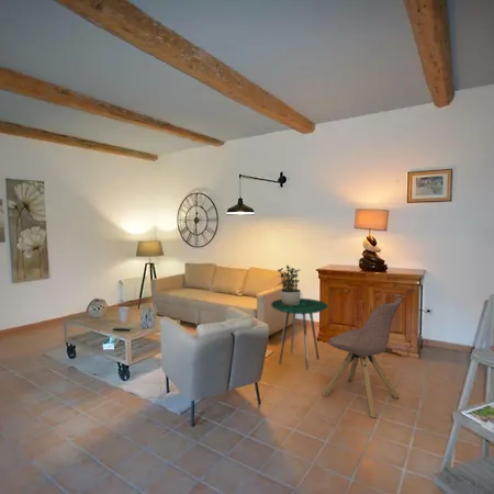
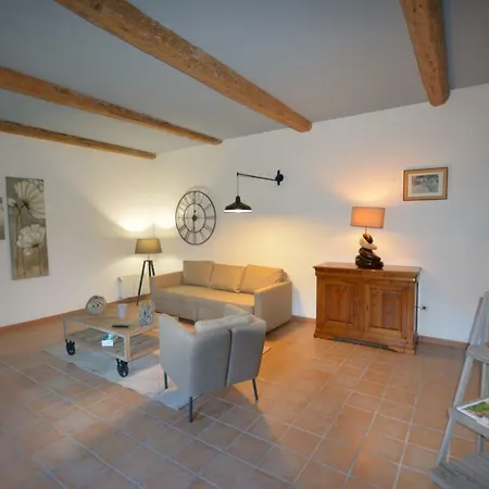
- chair [321,297,403,418]
- potted plant [277,265,302,305]
- side table [270,297,329,371]
